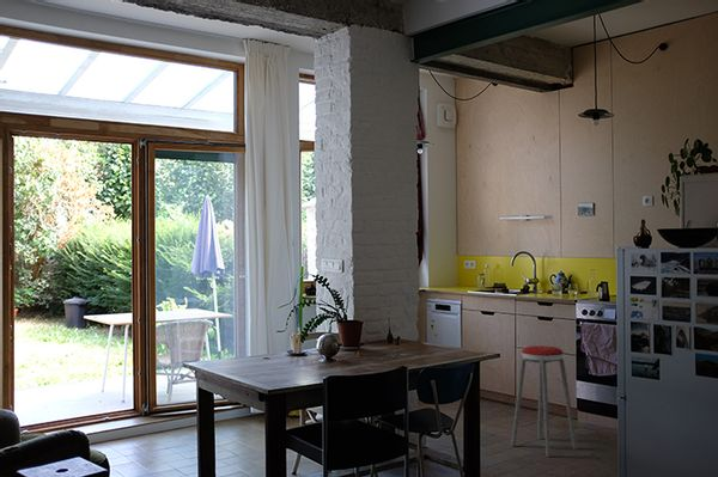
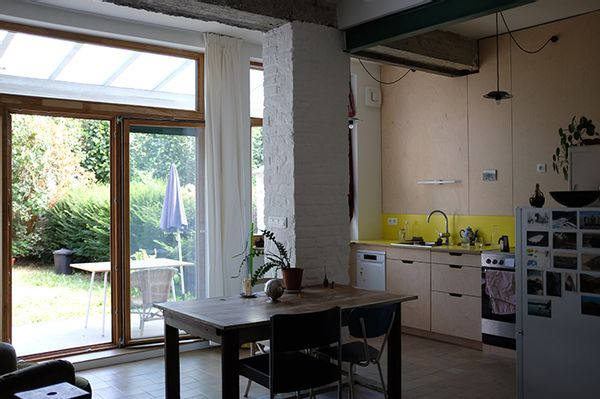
- music stool [510,344,578,458]
